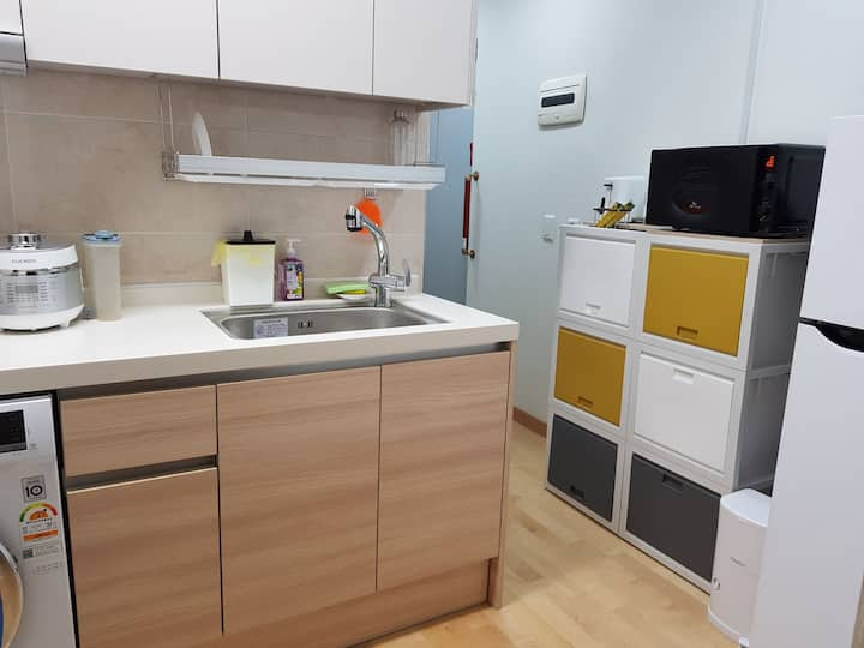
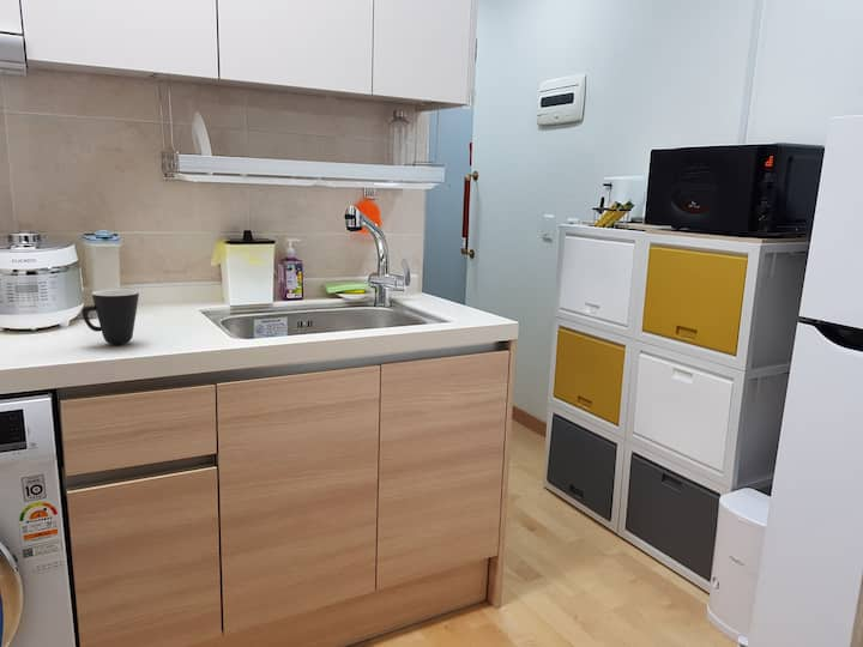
+ mug [80,288,140,345]
